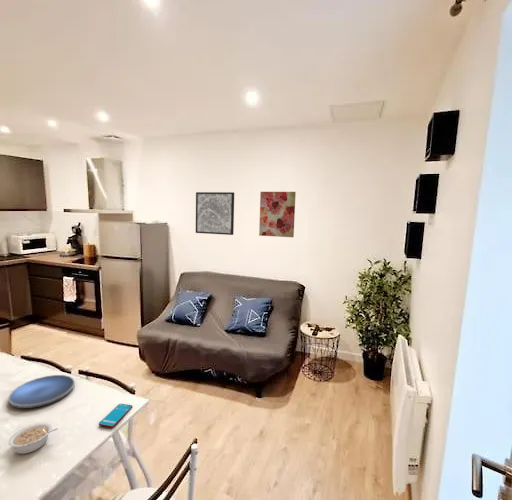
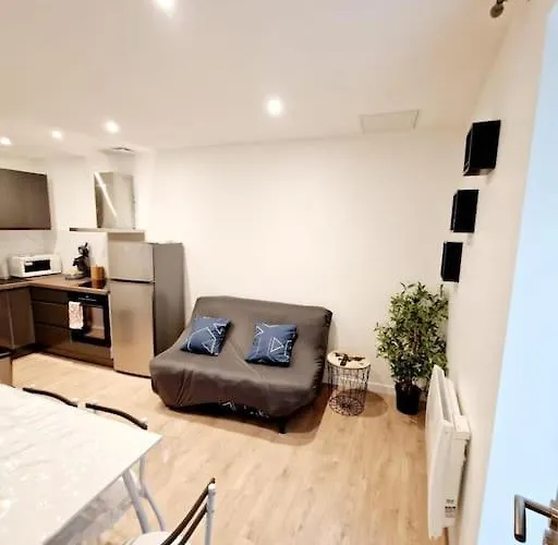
- plate [8,374,76,409]
- wall art [258,191,297,238]
- smartphone [98,403,133,428]
- wall art [195,191,235,236]
- legume [7,422,59,455]
